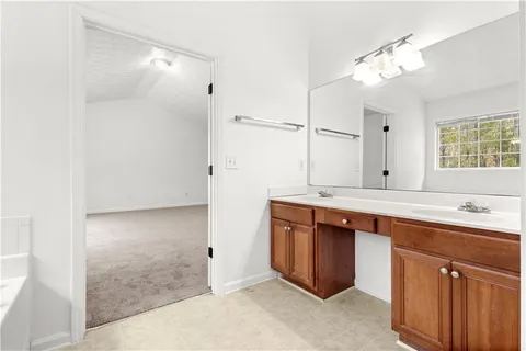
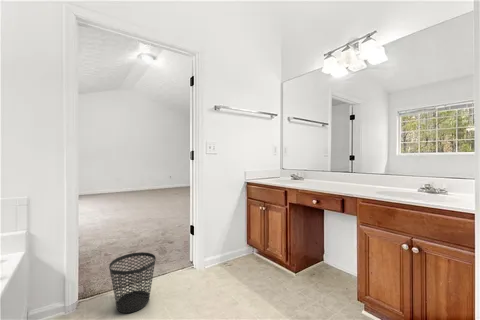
+ wastebasket [108,251,157,314]
